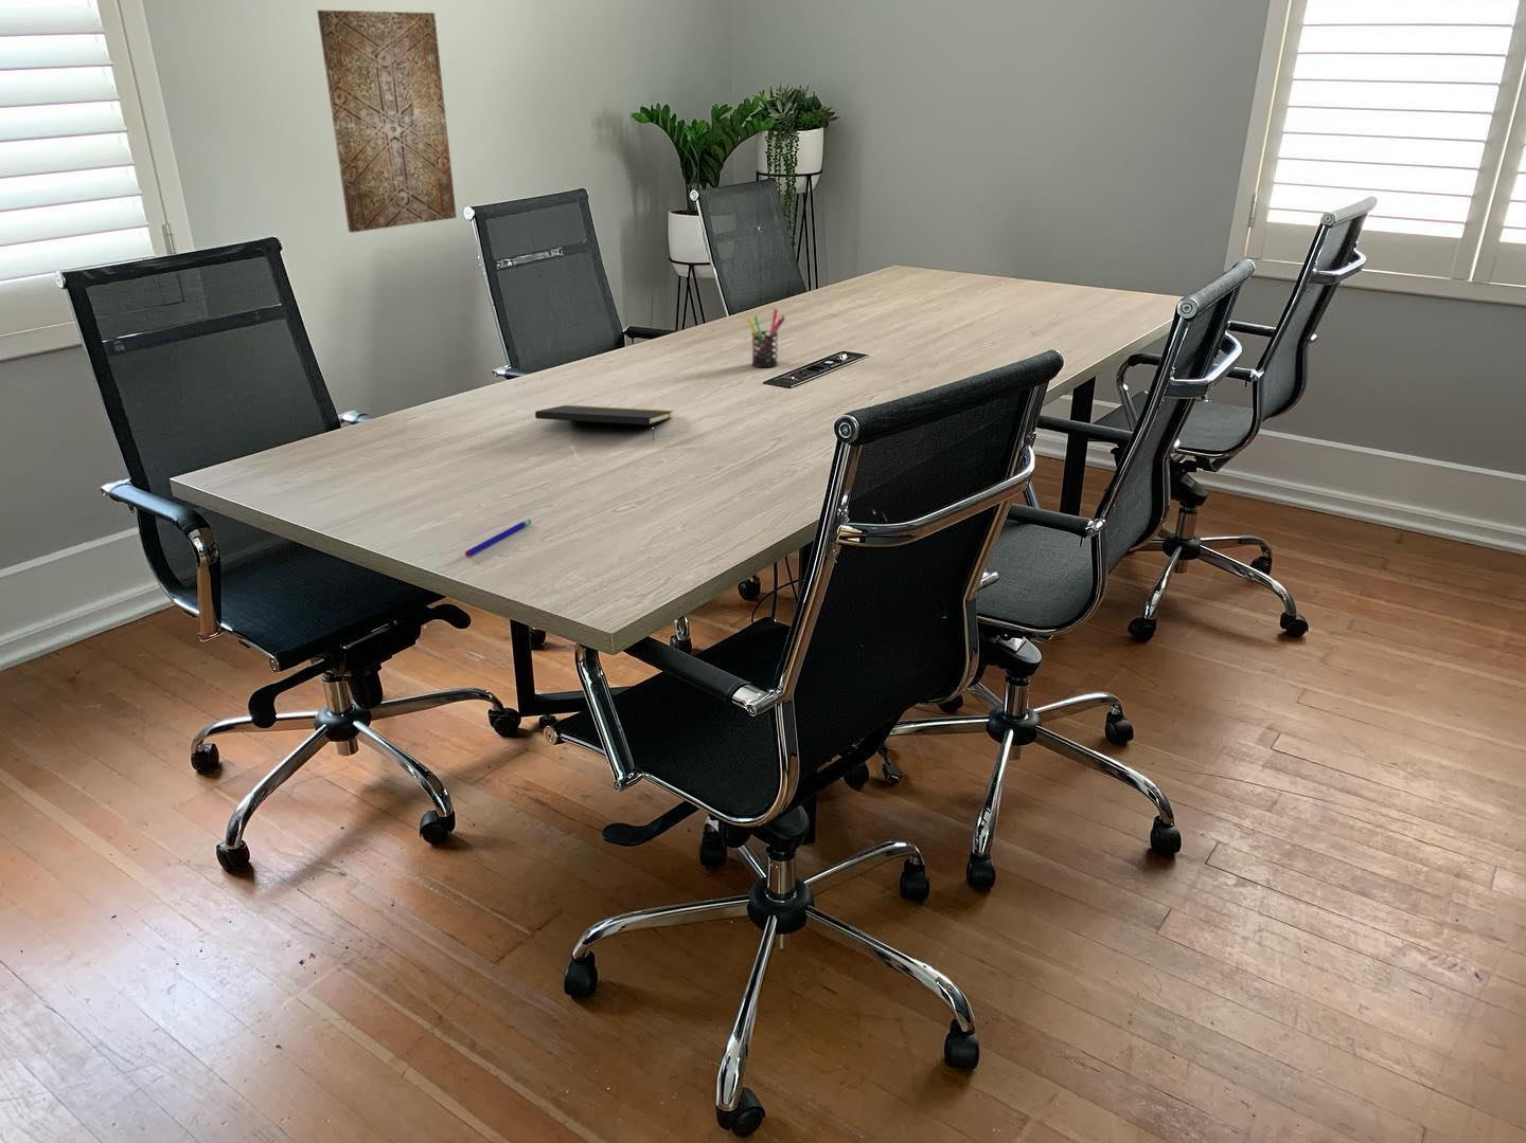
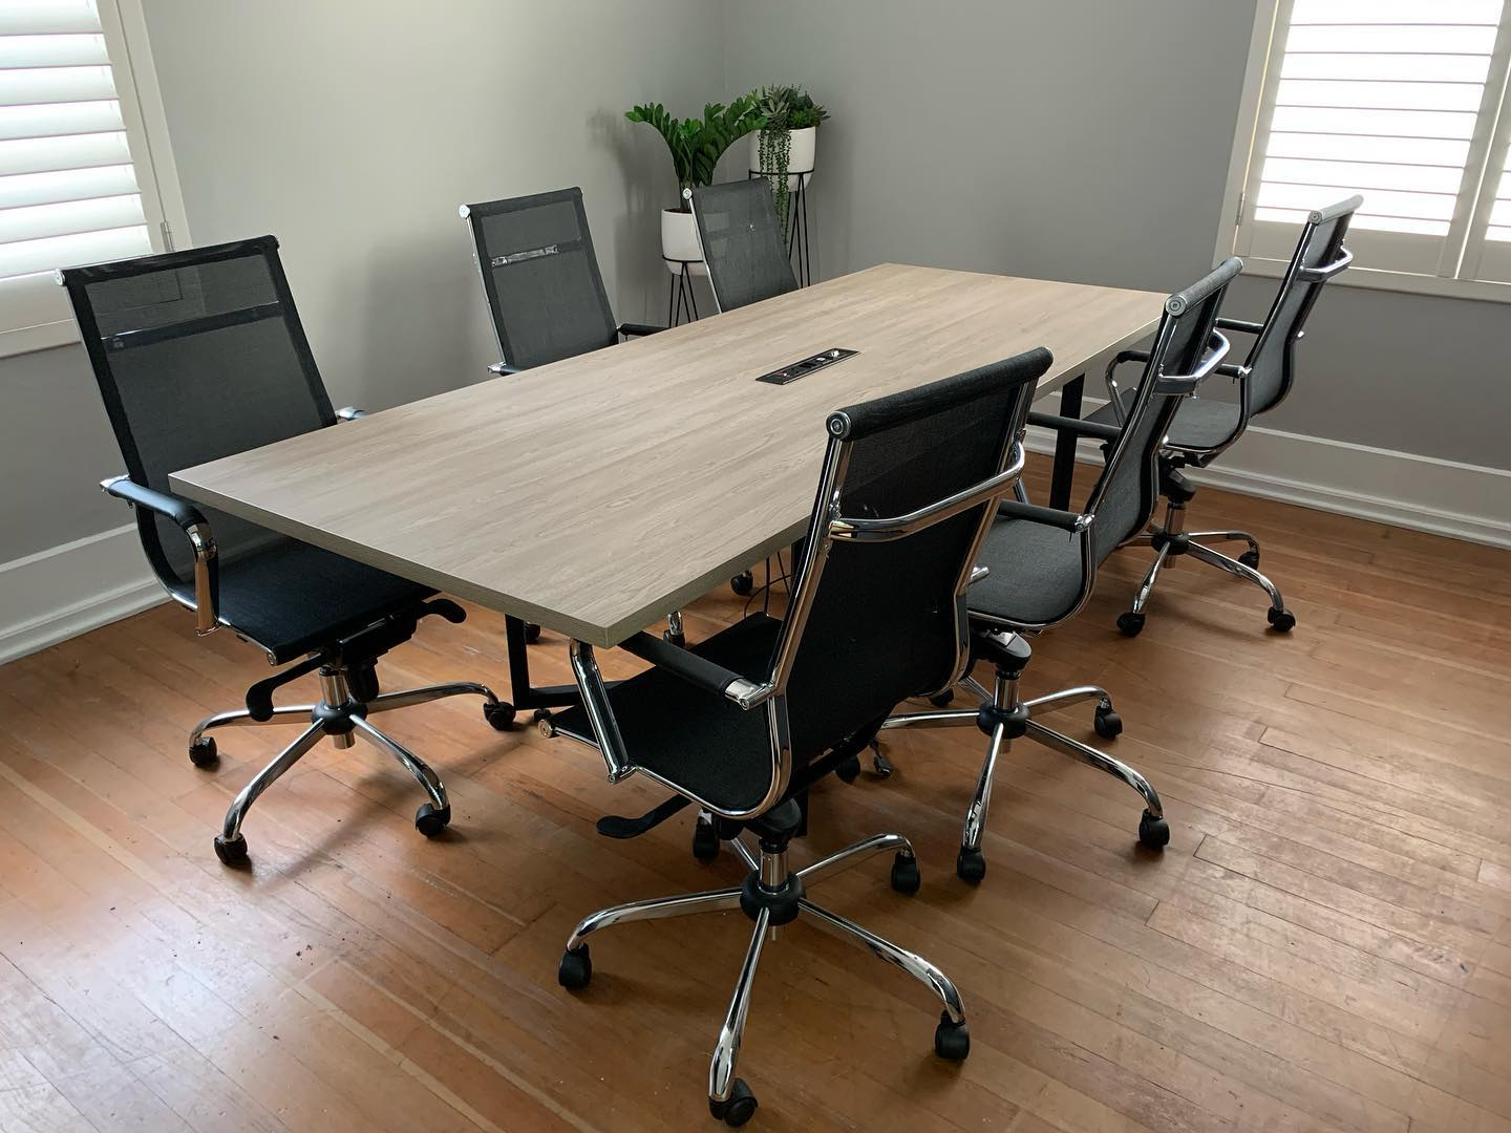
- pen holder [746,309,786,369]
- pen [464,519,532,558]
- wall art [316,10,458,234]
- notepad [533,405,674,441]
